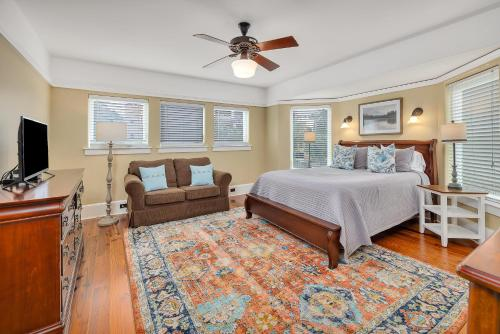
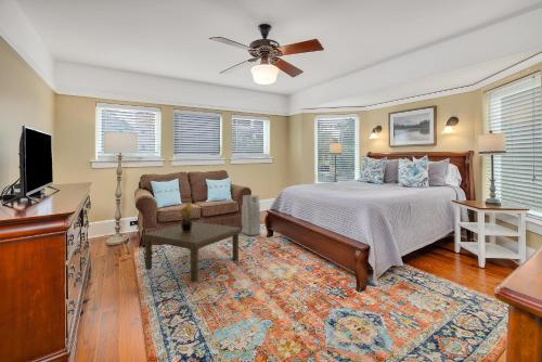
+ coffee table [141,221,243,283]
+ air purifier [241,194,261,236]
+ potted plant [177,201,198,232]
